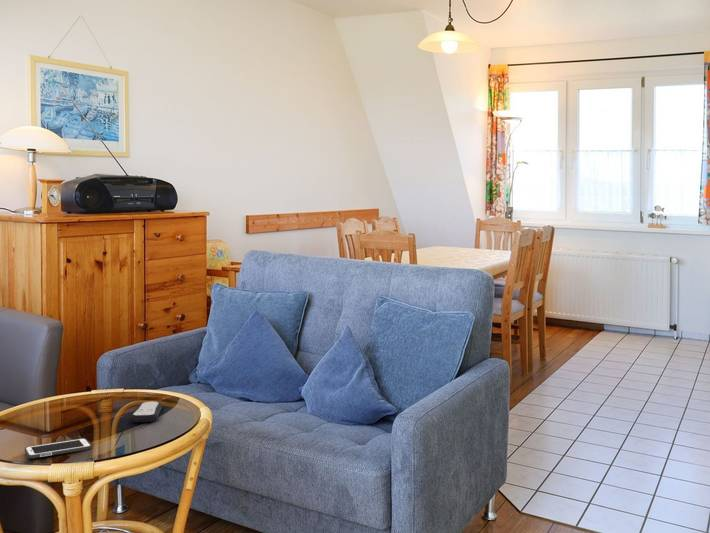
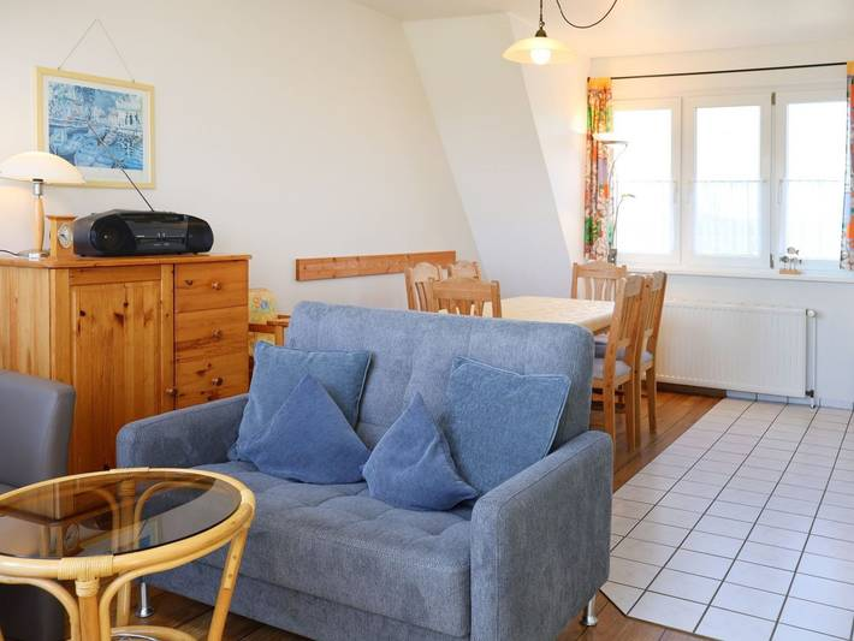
- cell phone [24,437,93,459]
- remote control [129,400,163,423]
